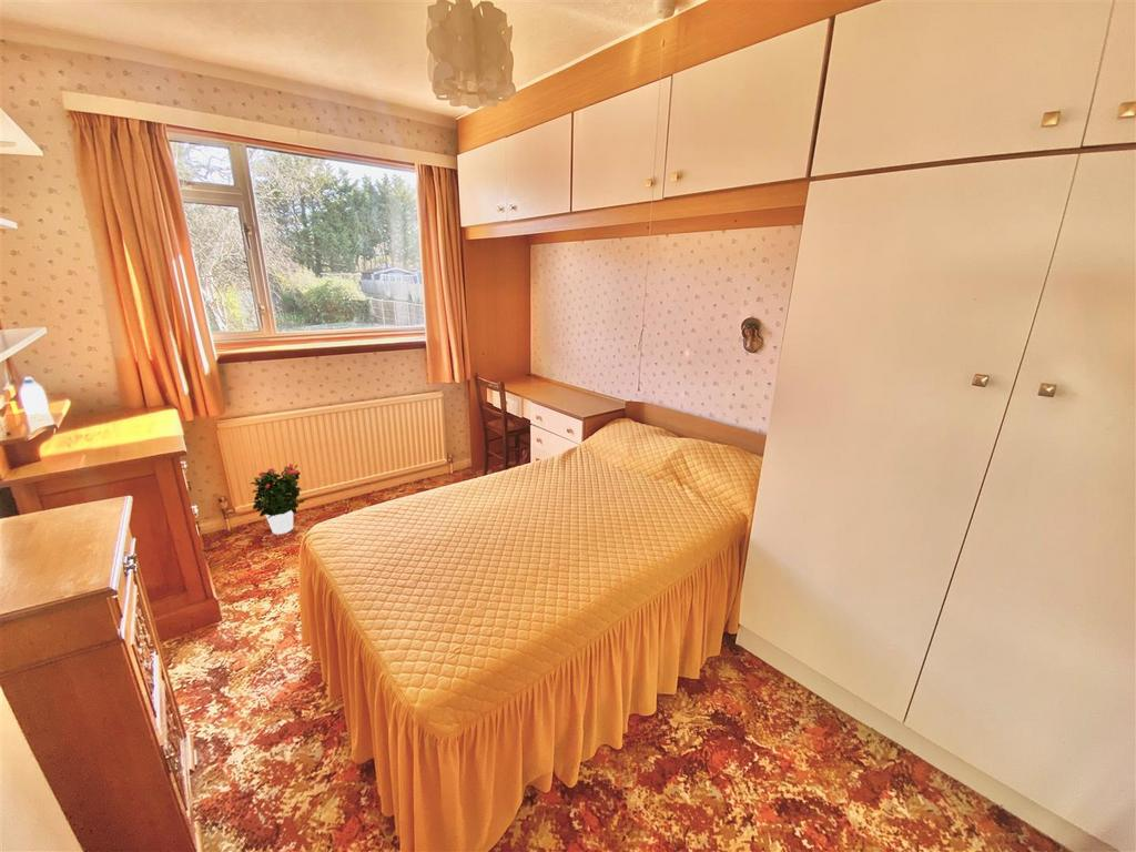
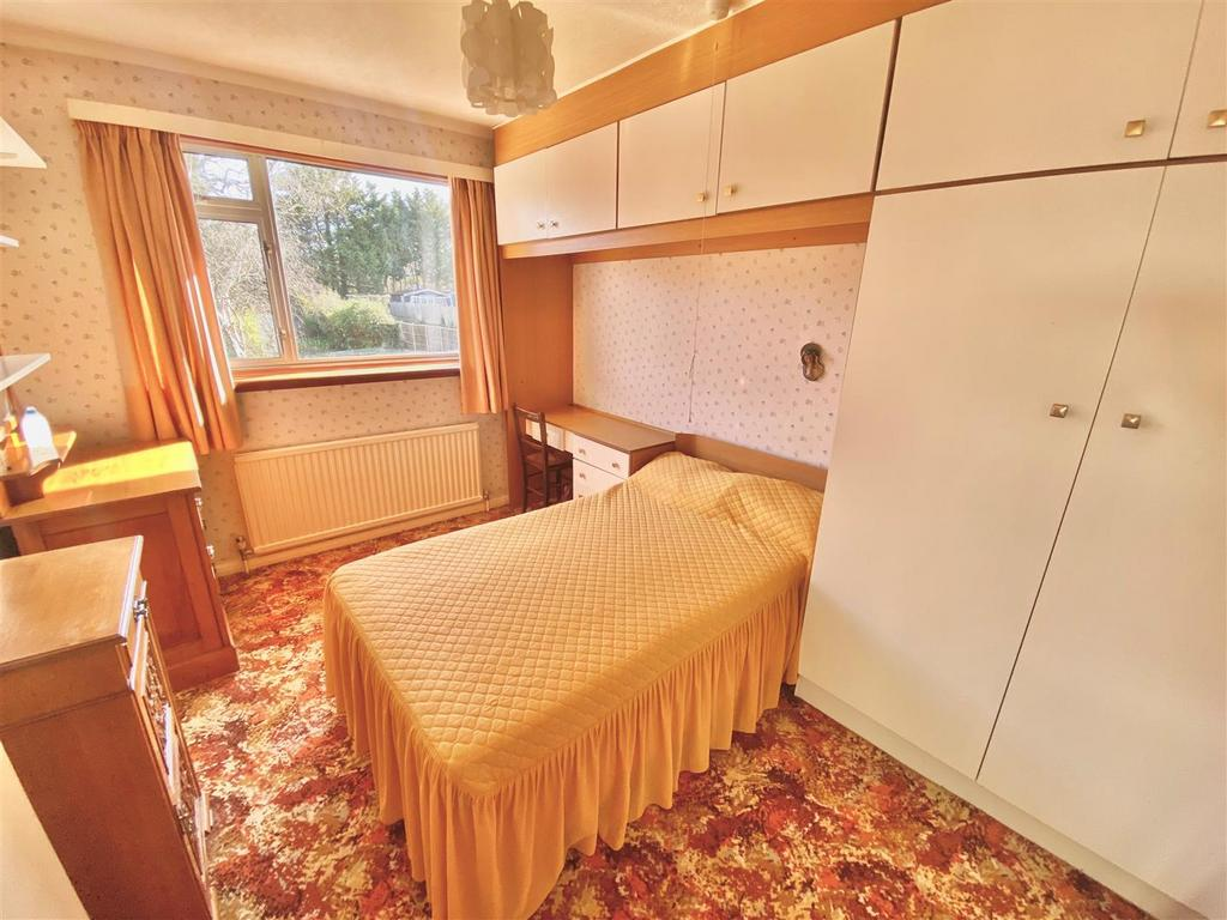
- potted flower [250,463,306,535]
